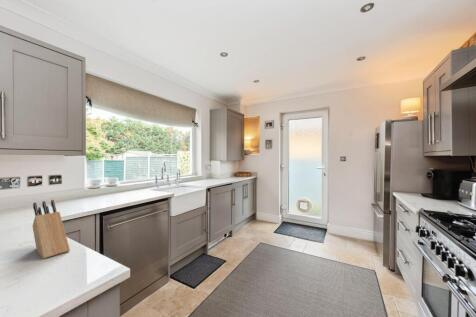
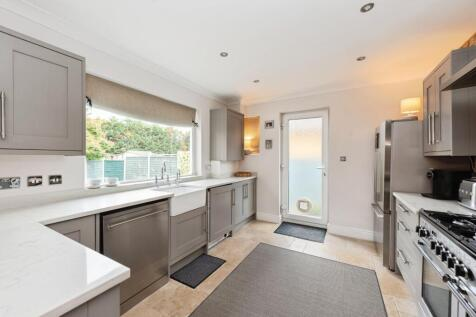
- knife block [31,199,71,260]
